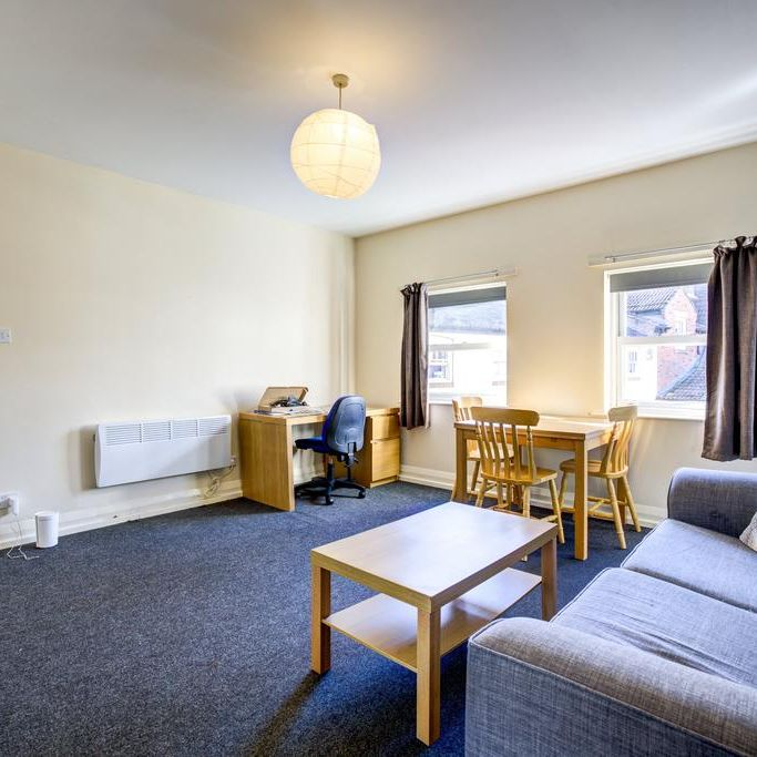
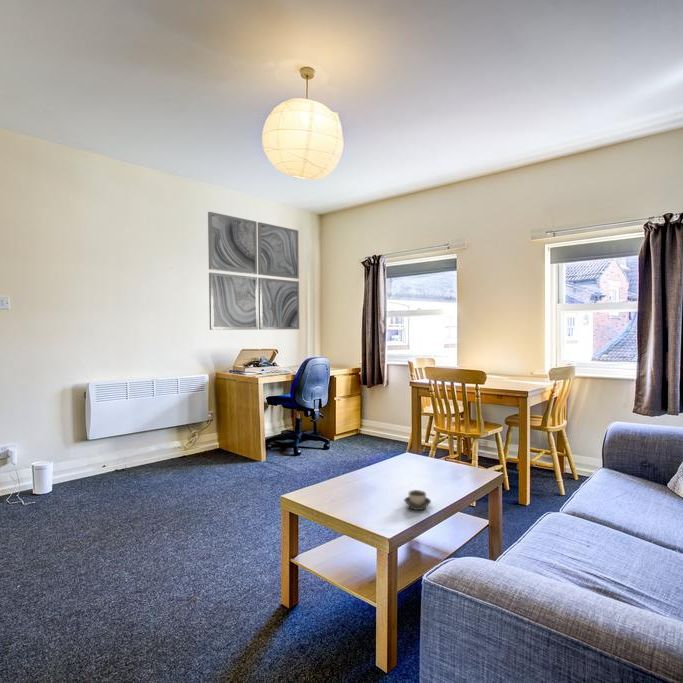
+ wall art [207,211,300,331]
+ cup [403,489,432,511]
